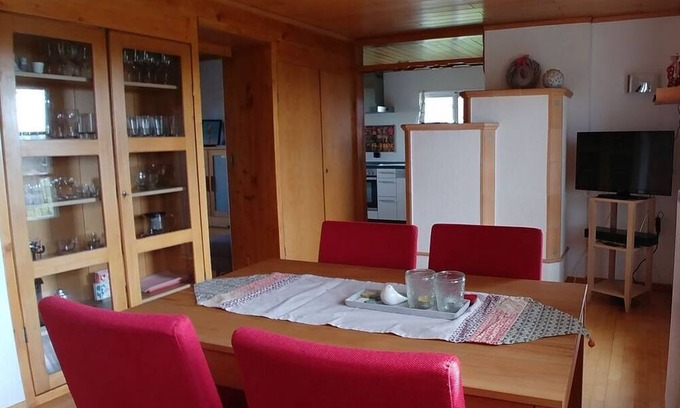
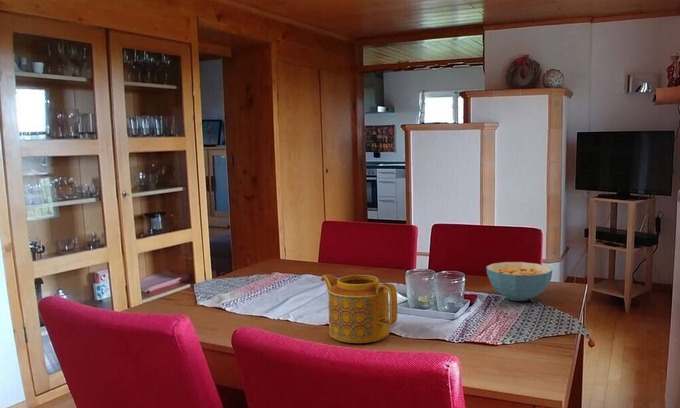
+ cereal bowl [485,261,554,302]
+ teapot [320,273,398,344]
